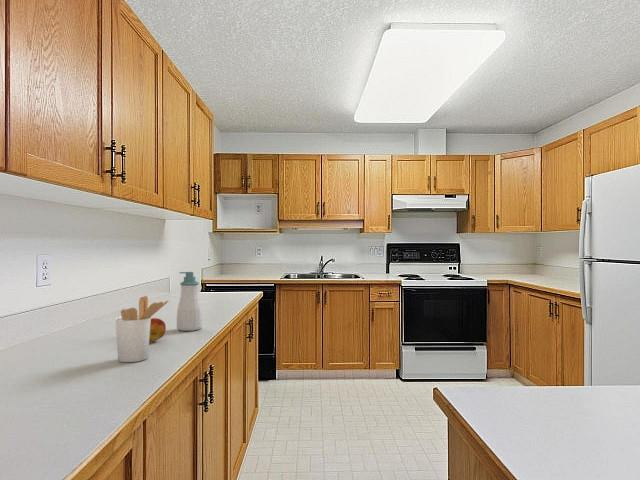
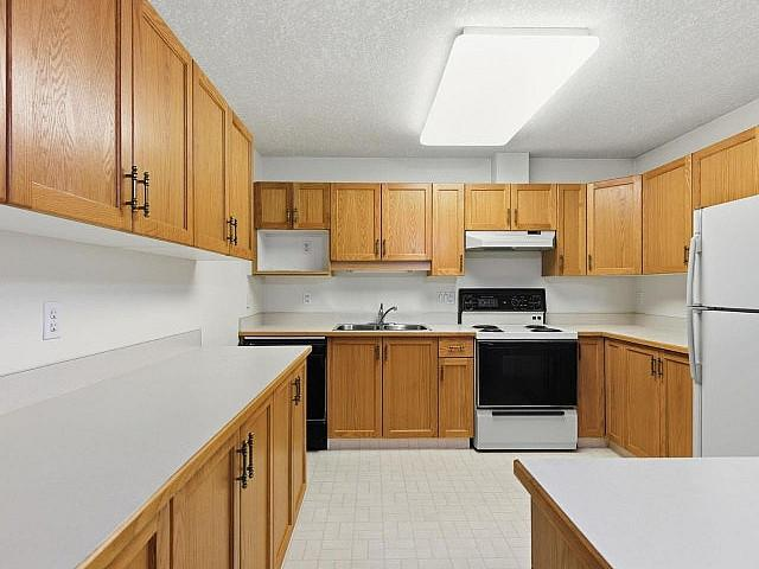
- utensil holder [115,295,169,363]
- soap bottle [176,271,203,332]
- fruit [149,317,167,342]
